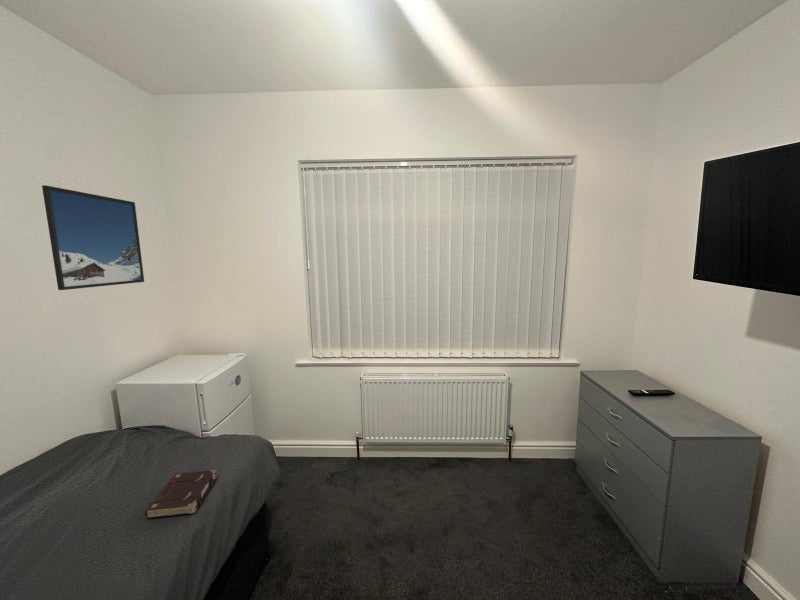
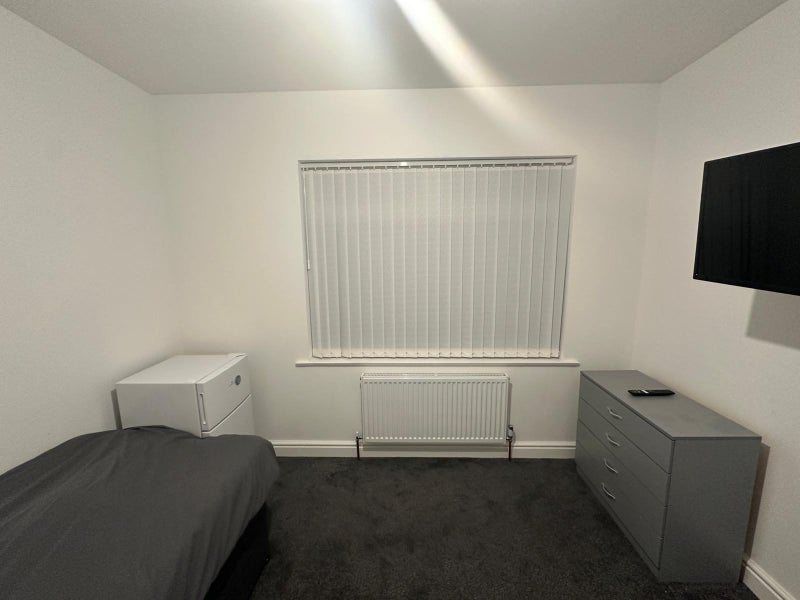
- book [144,469,218,519]
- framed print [41,184,145,291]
